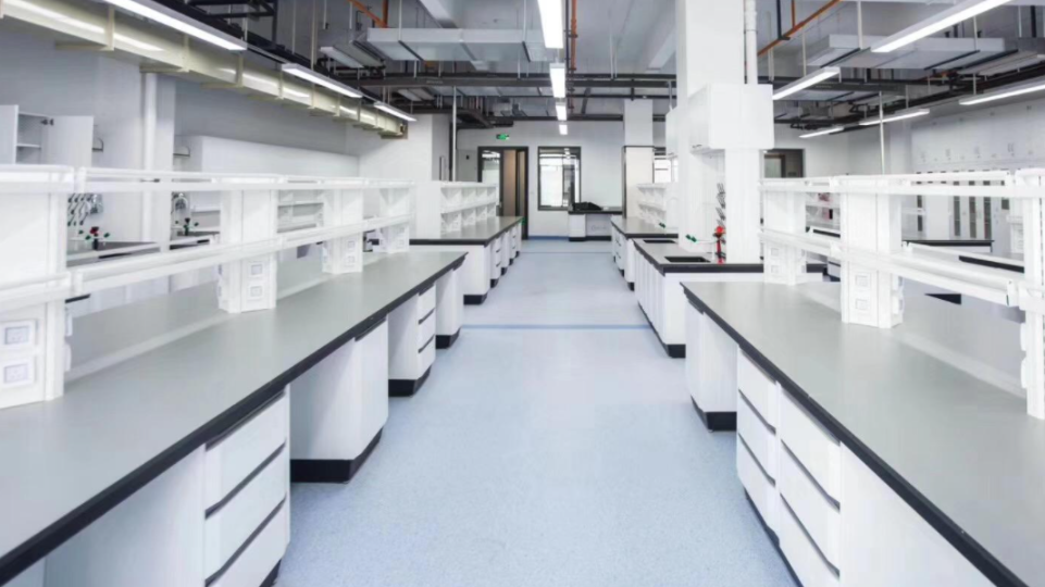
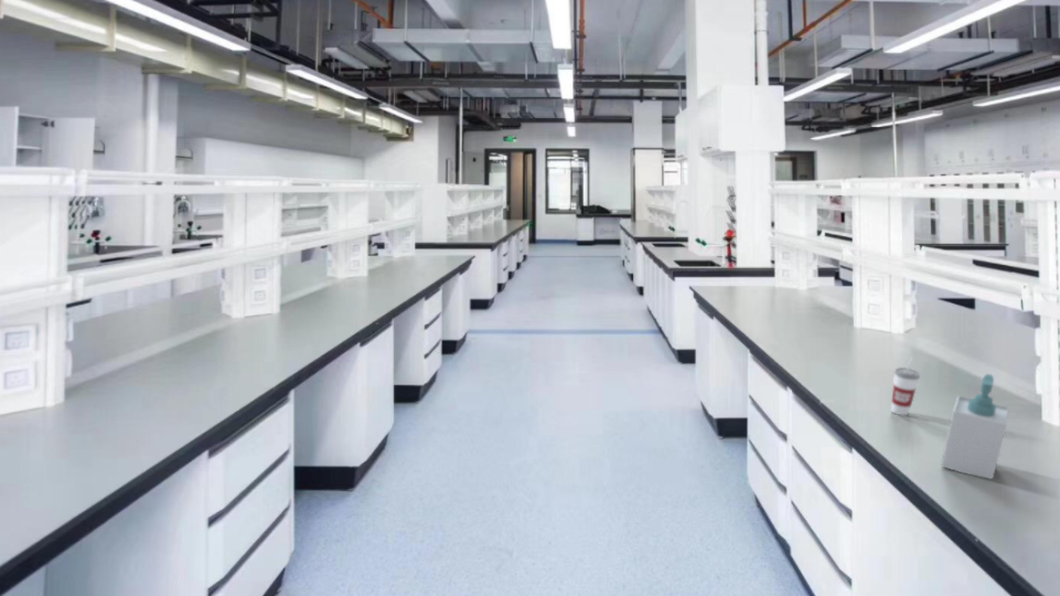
+ cup [890,356,921,416]
+ soap bottle [940,373,1010,480]
